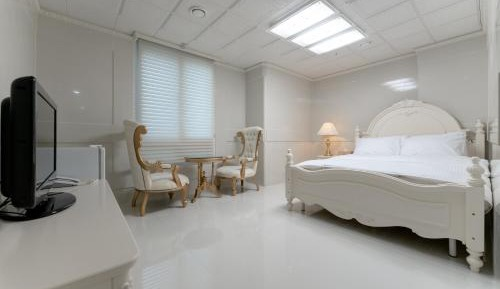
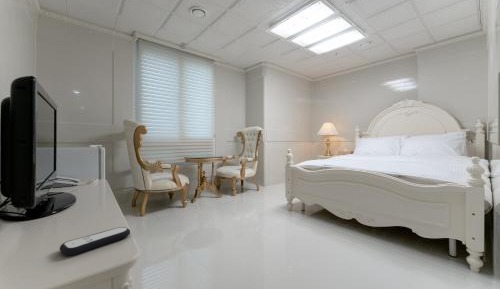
+ remote control [59,226,131,257]
